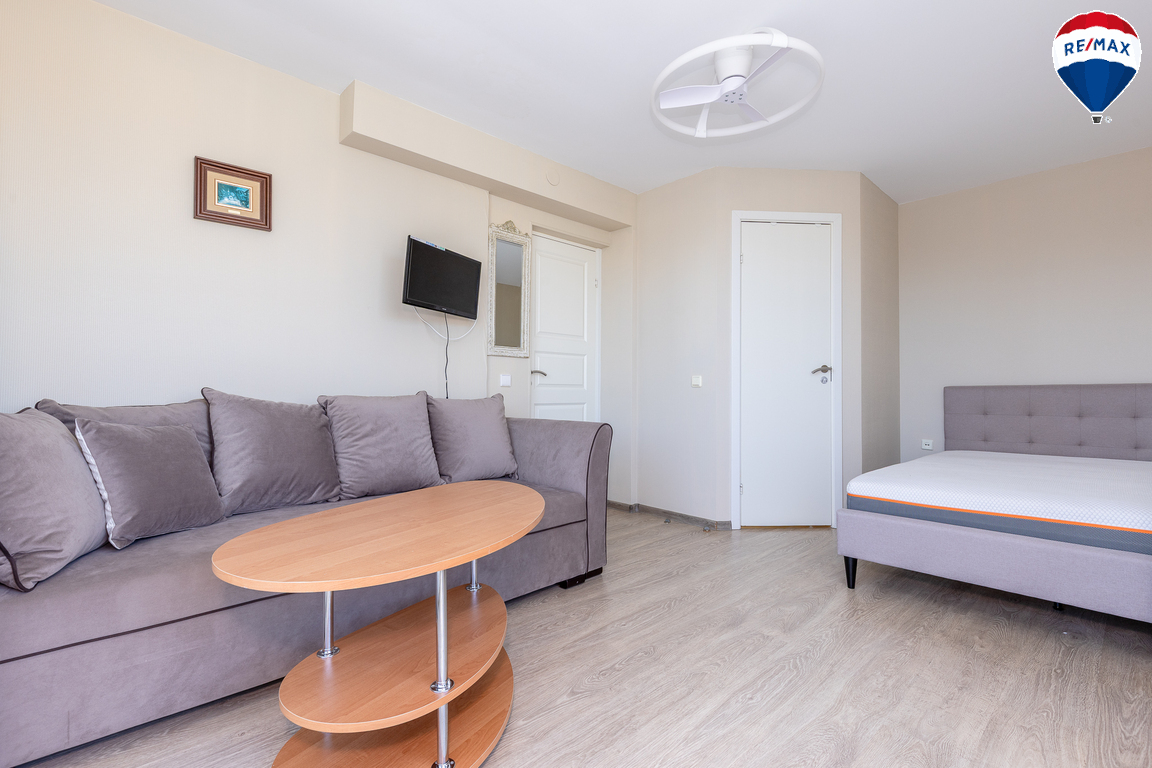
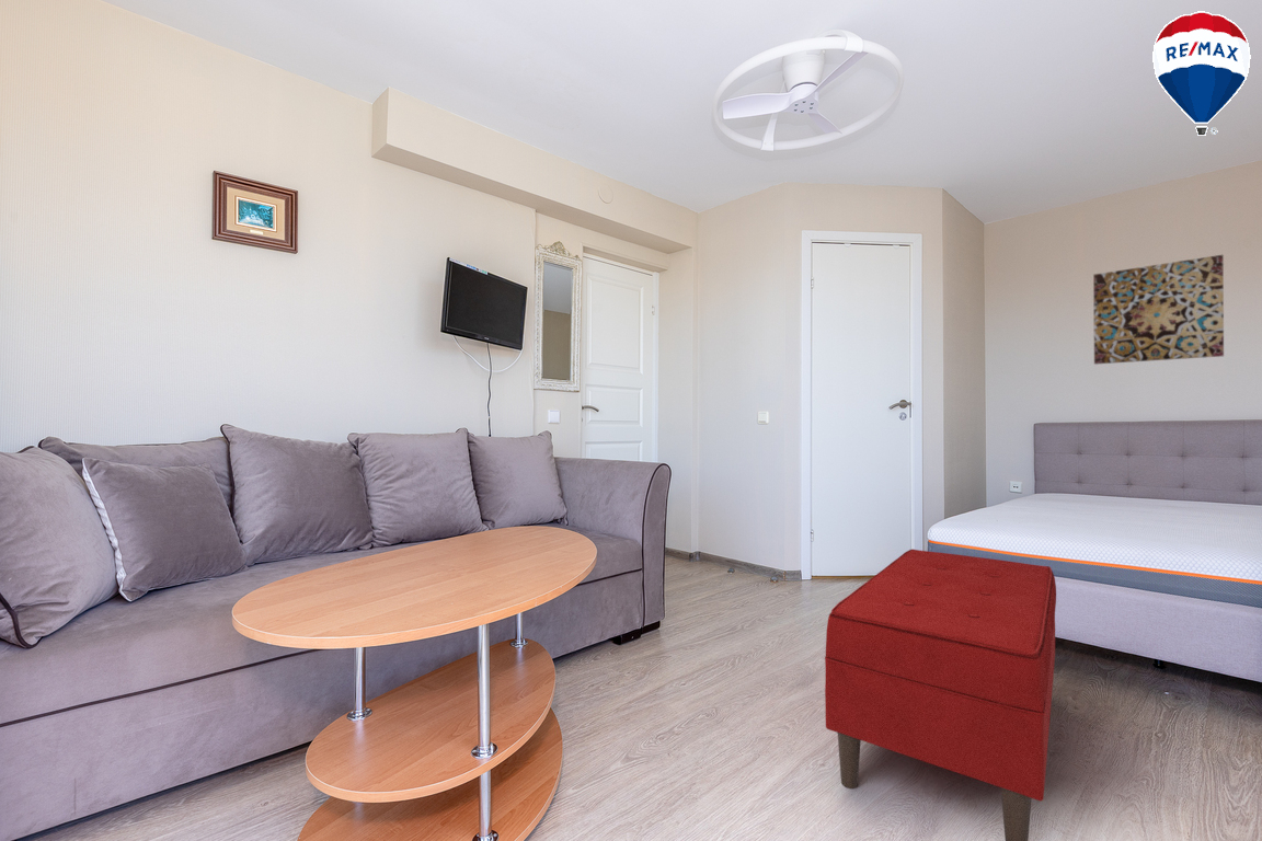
+ bench [824,549,1057,841]
+ wall art [1092,254,1225,366]
